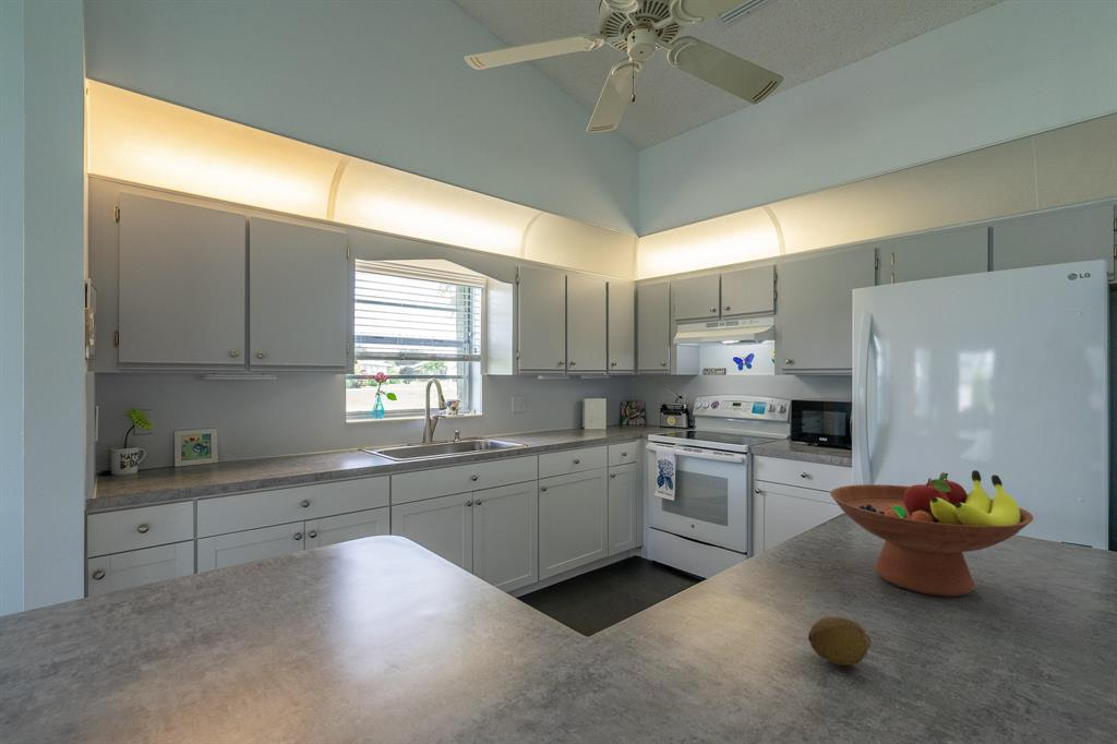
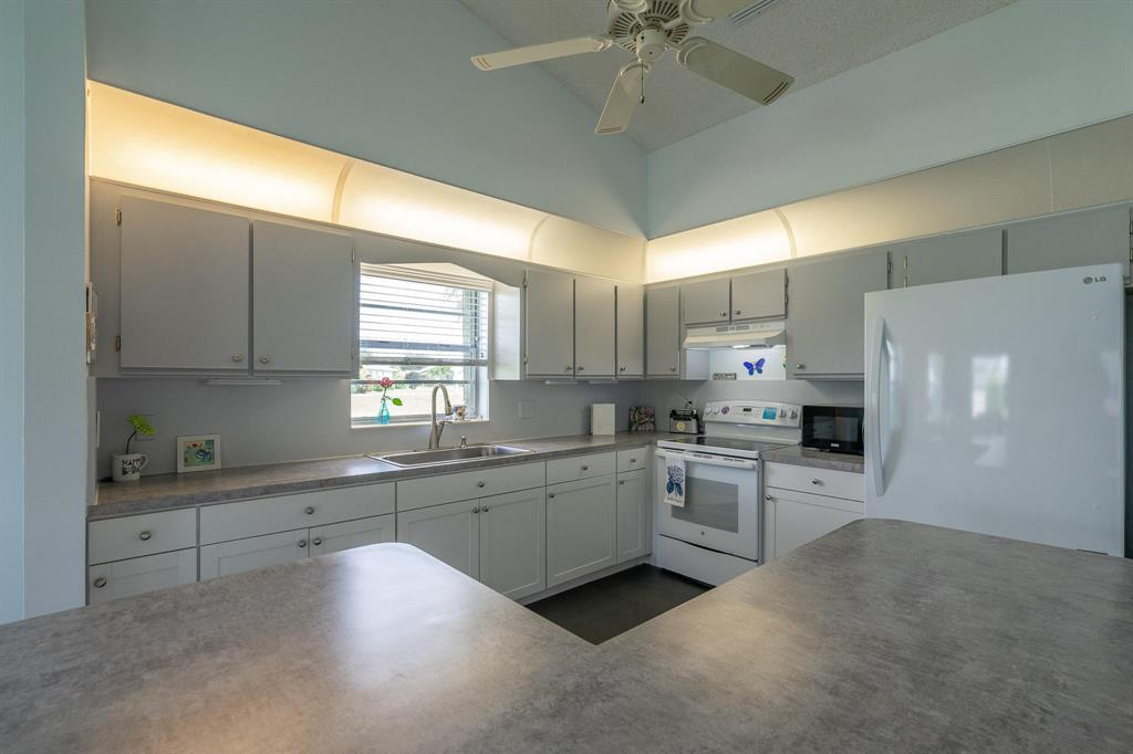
- fruit [807,615,872,667]
- fruit bowl [829,469,1034,598]
